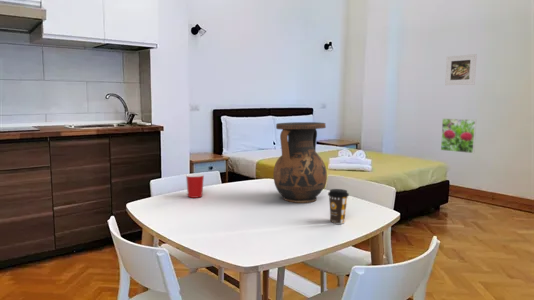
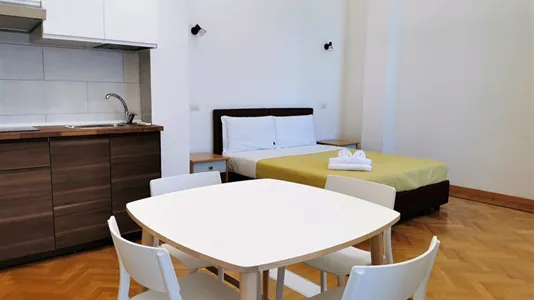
- mug [185,173,205,199]
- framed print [444,53,478,86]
- vase [273,121,328,204]
- coffee cup [327,188,350,225]
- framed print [440,117,477,154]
